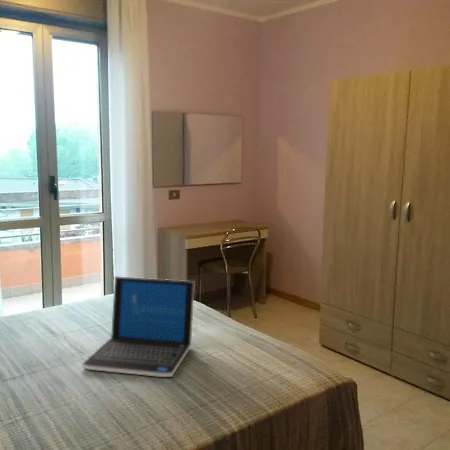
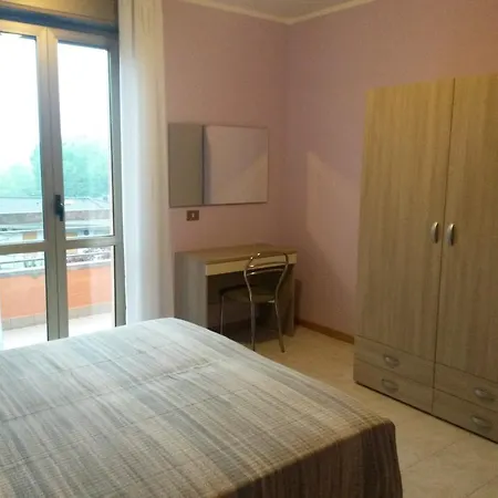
- laptop [81,275,196,378]
